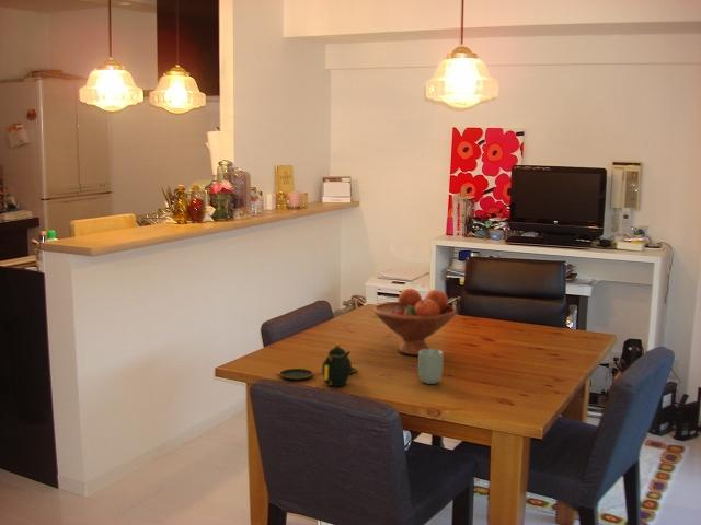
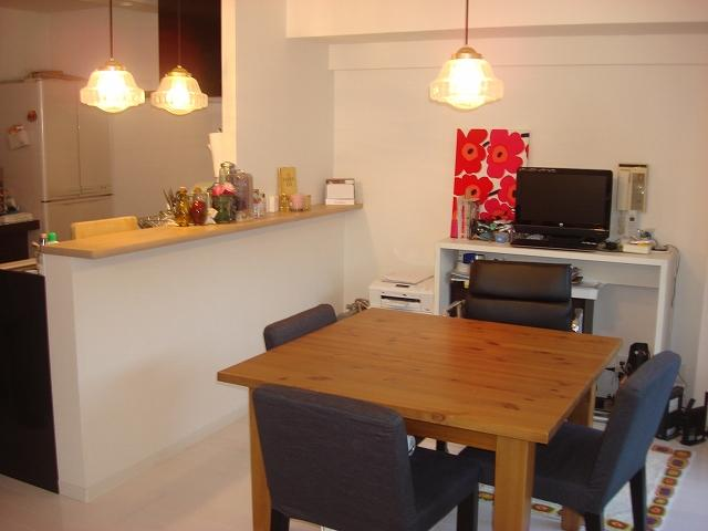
- cup [417,348,445,385]
- fruit bowl [372,288,458,357]
- teapot [278,343,359,387]
